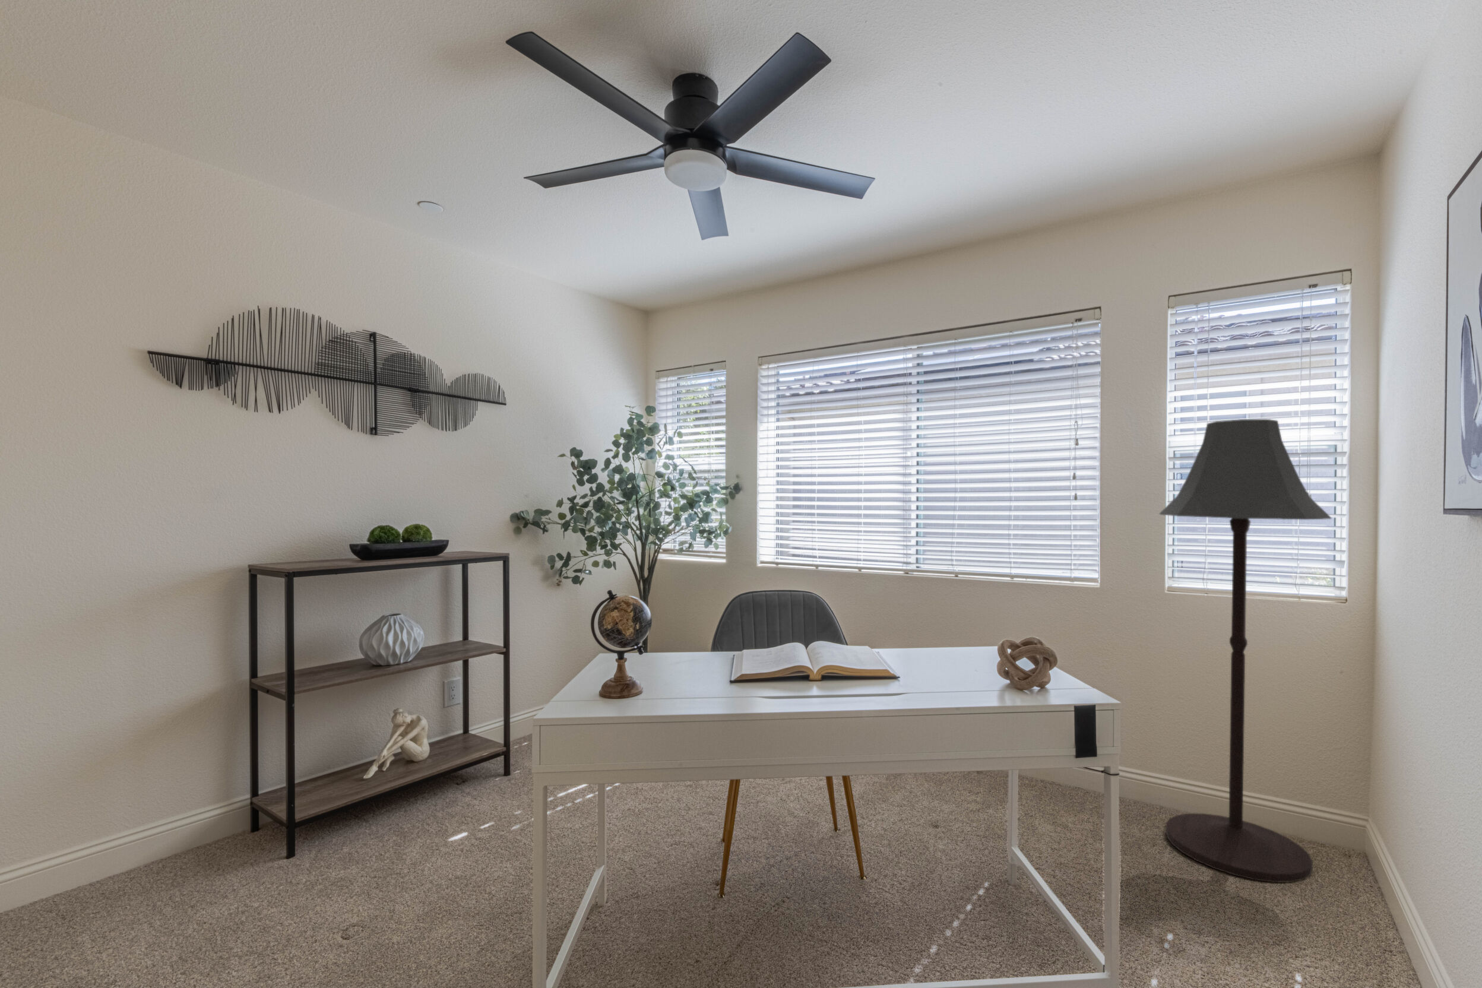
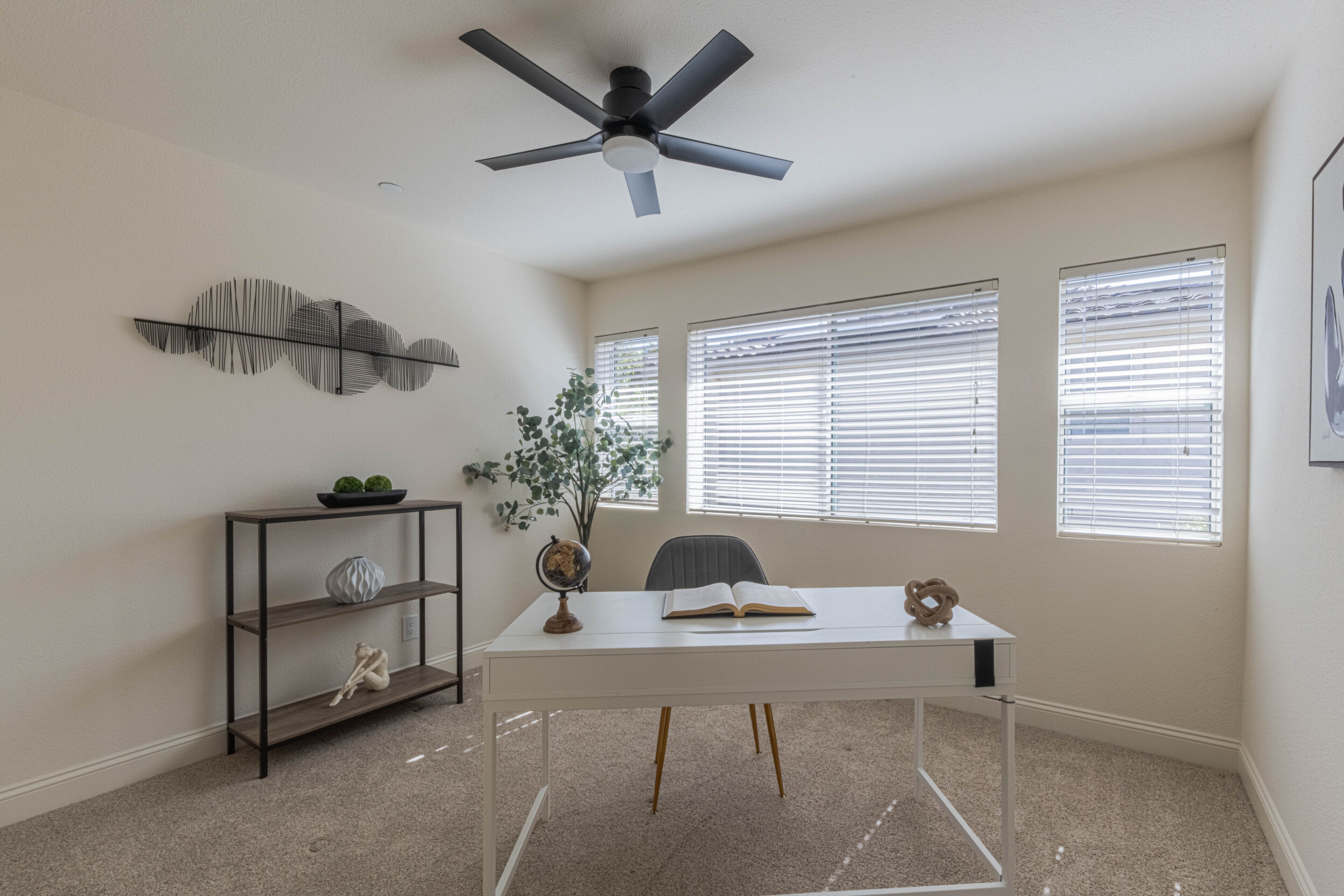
- floor lamp [1159,419,1332,883]
